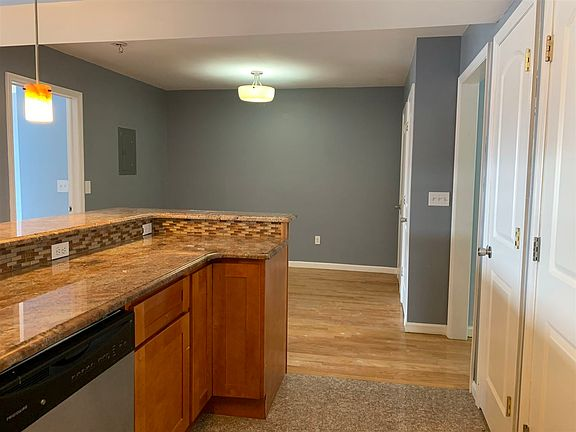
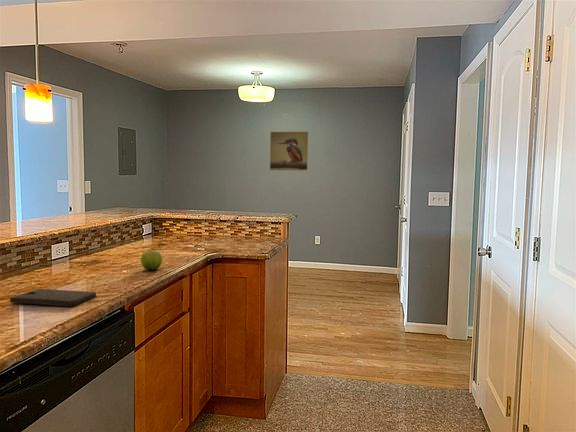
+ cutting board [9,288,97,307]
+ fruit [140,249,163,271]
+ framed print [269,130,310,172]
